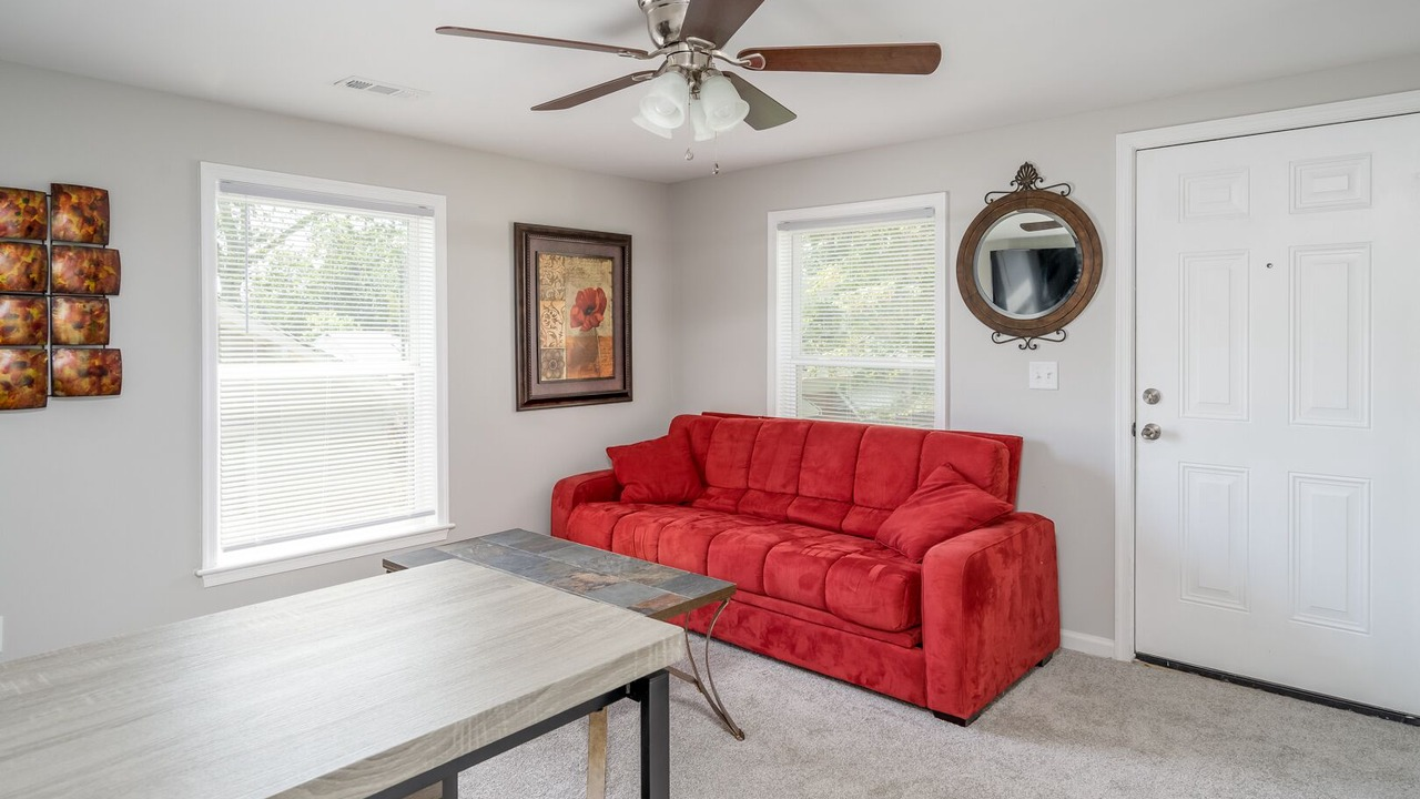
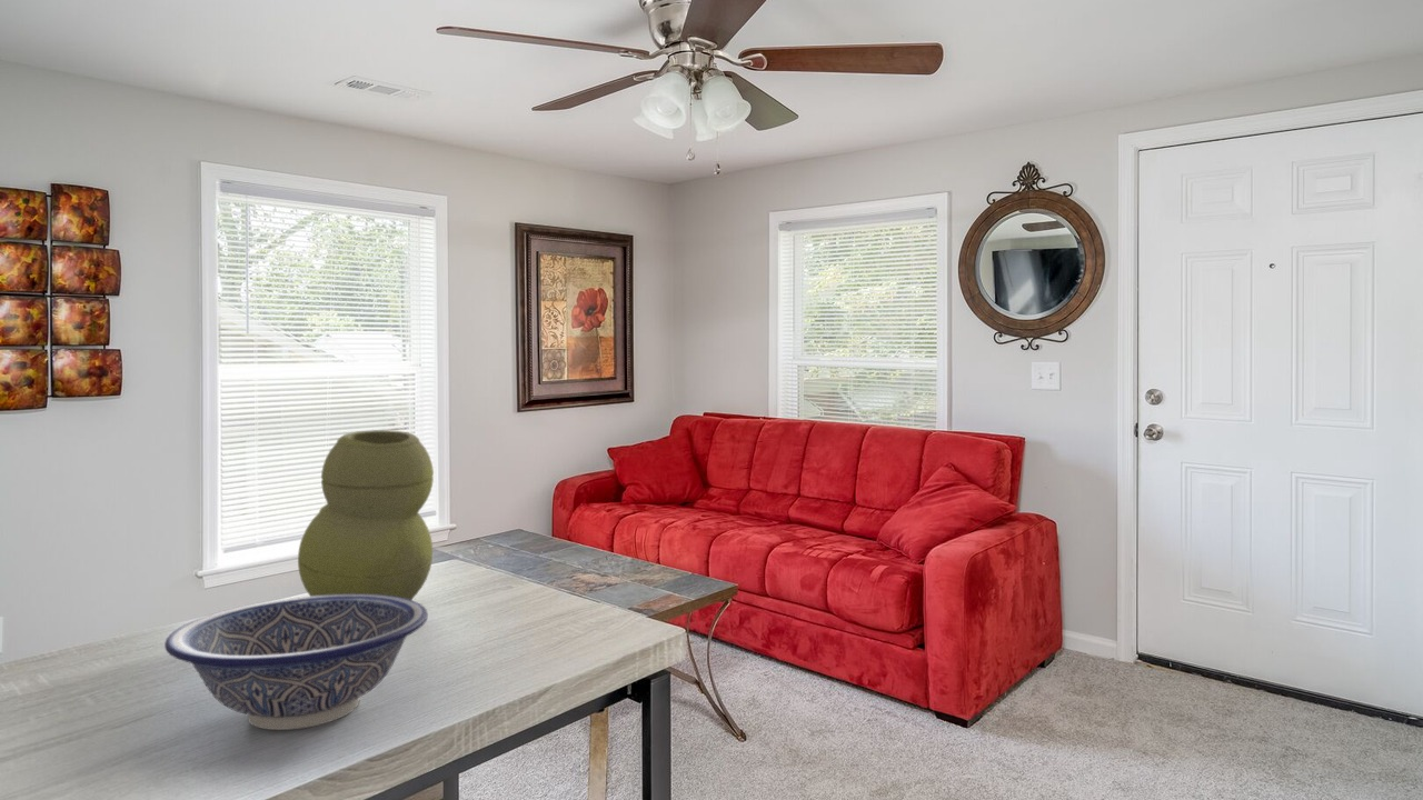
+ decorative bowl [163,594,429,731]
+ vase [297,429,435,600]
